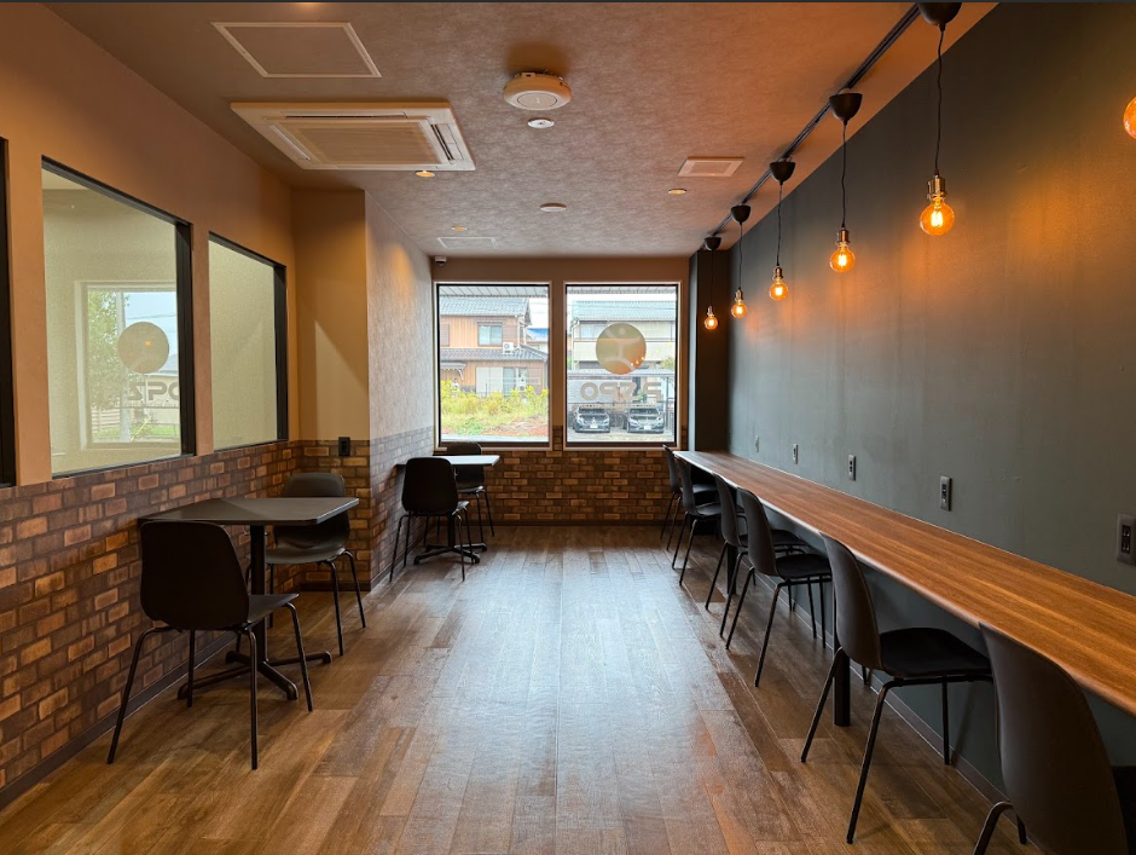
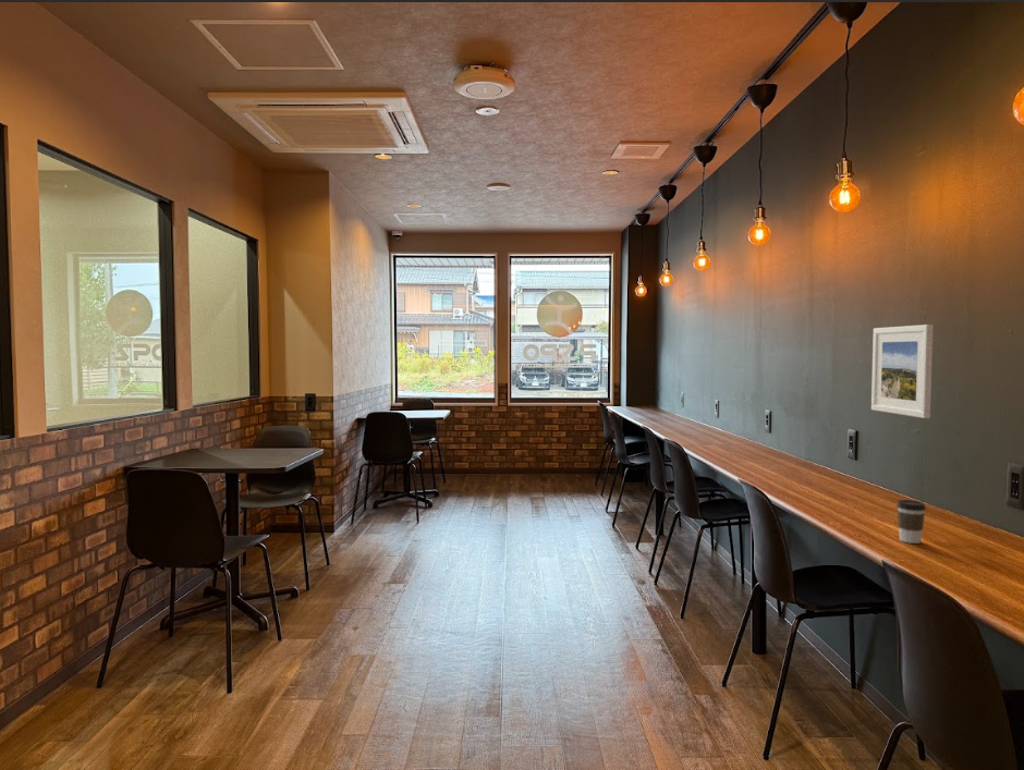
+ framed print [870,323,935,419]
+ coffee cup [895,499,927,545]
